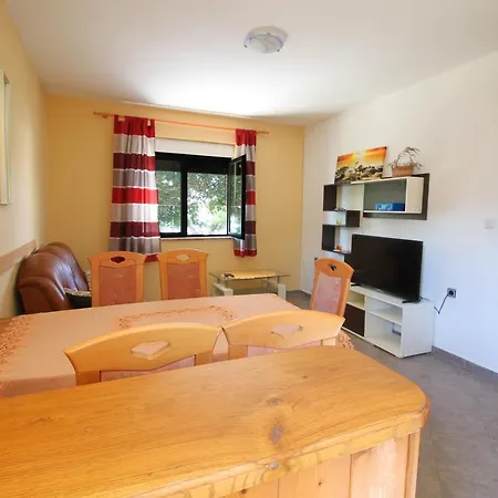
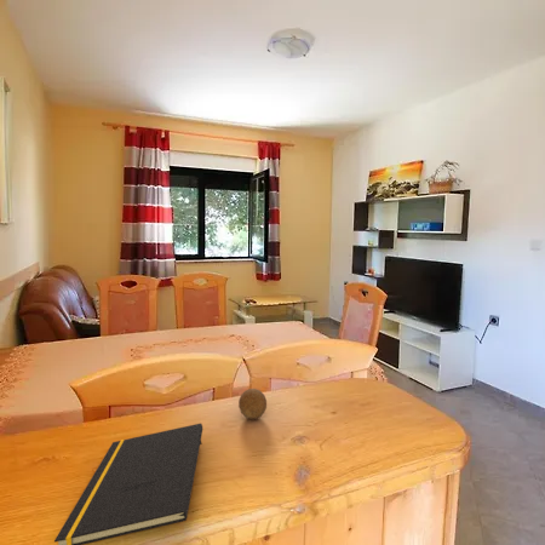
+ notepad [53,423,203,545]
+ fruit [237,388,268,420]
